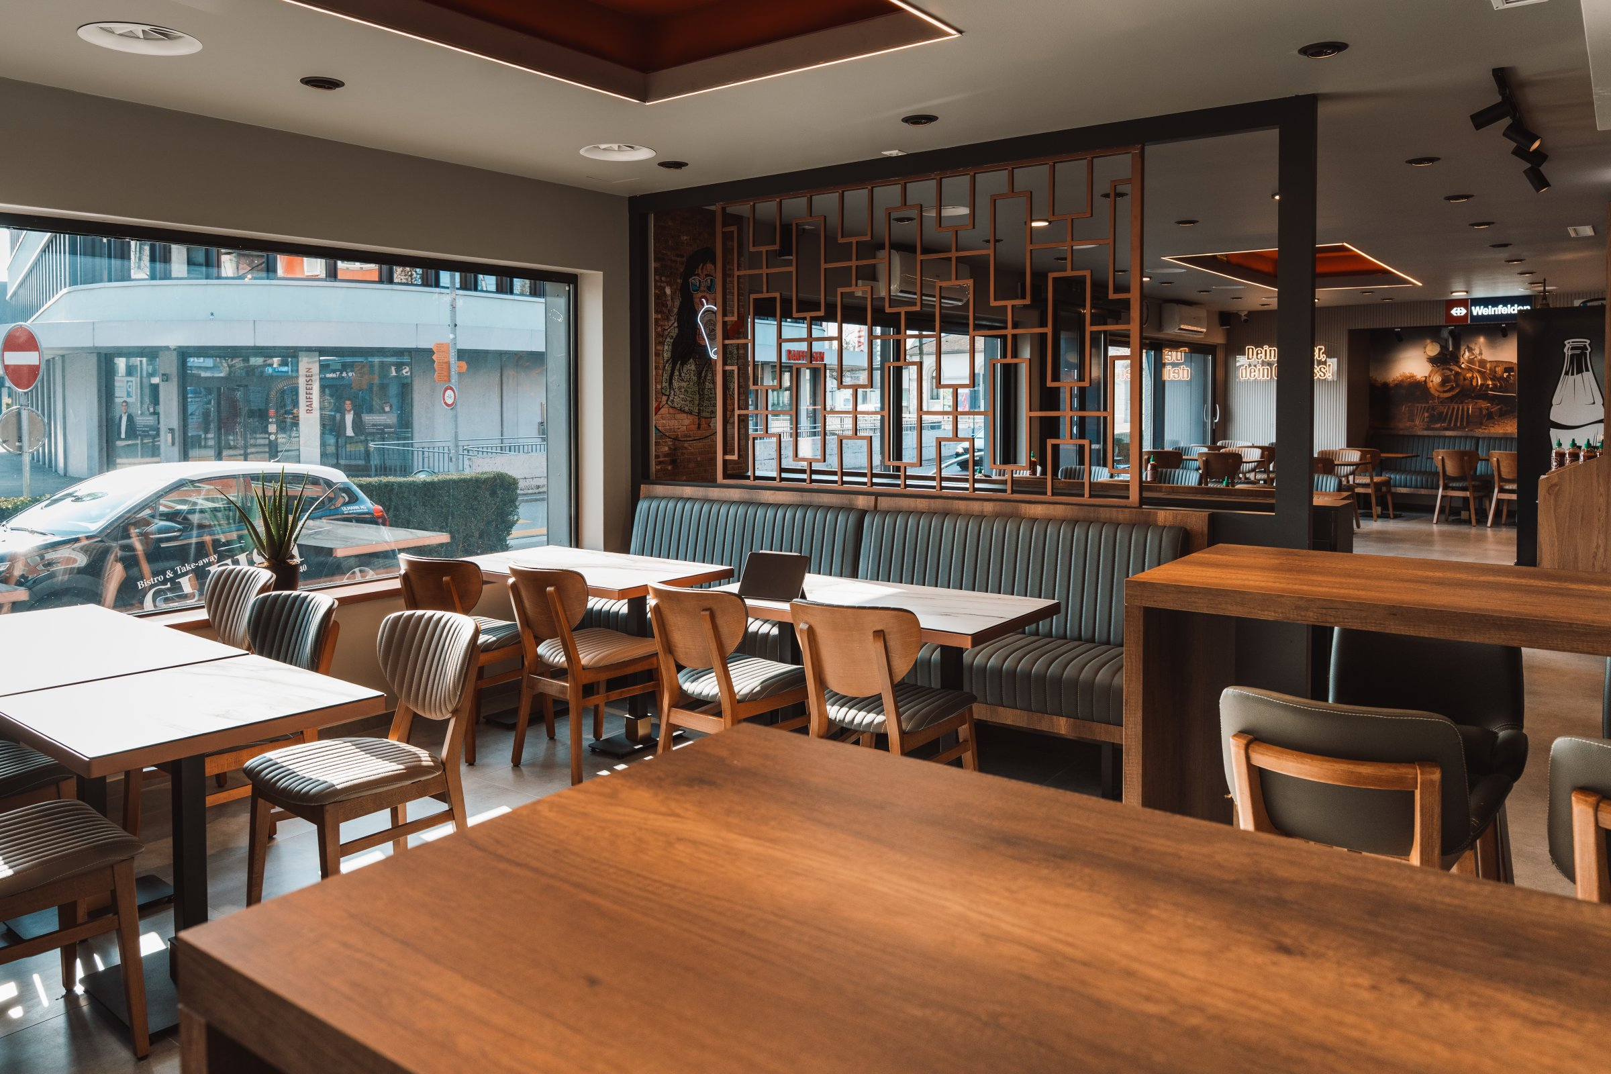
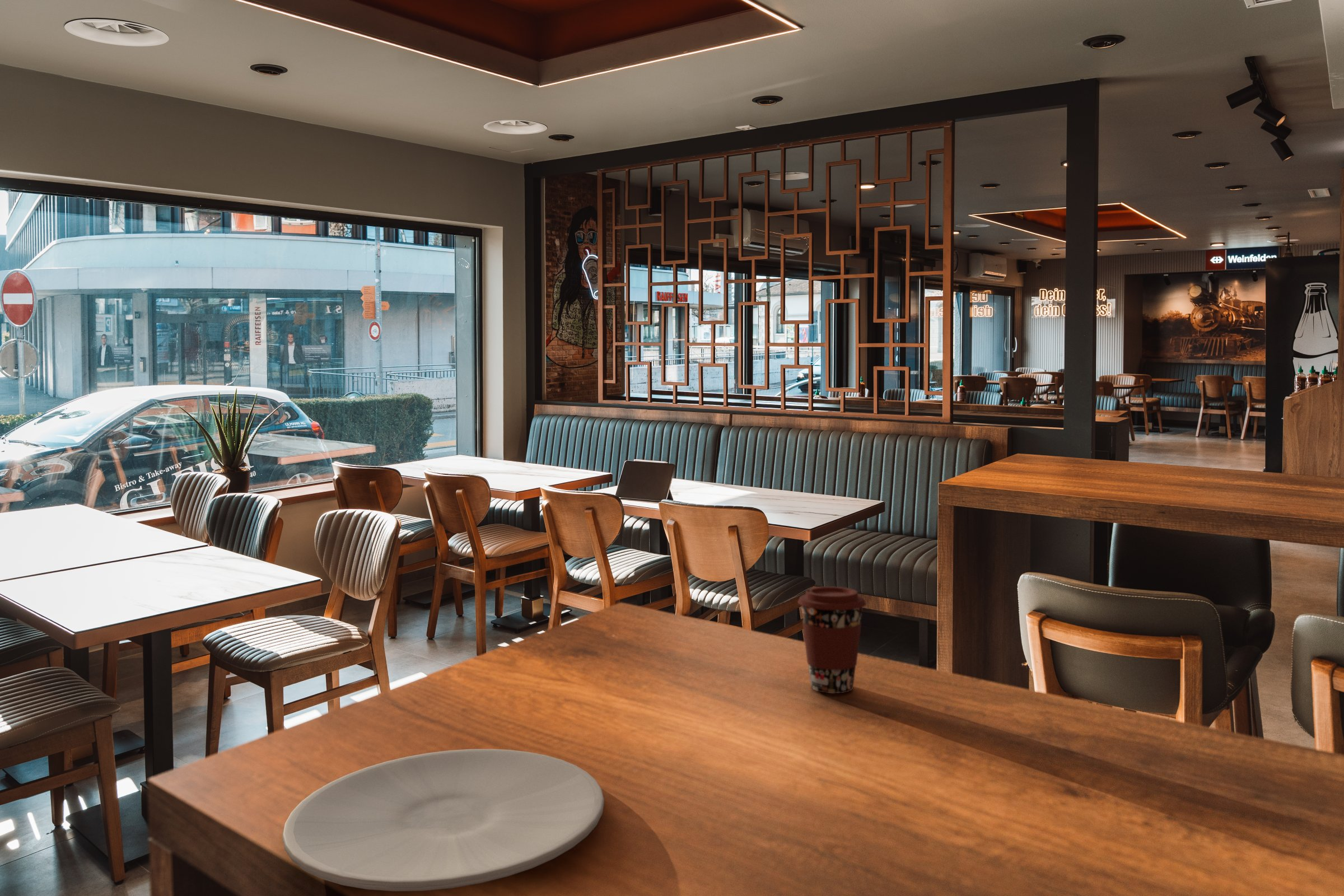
+ plate [282,748,605,892]
+ coffee cup [797,586,867,694]
